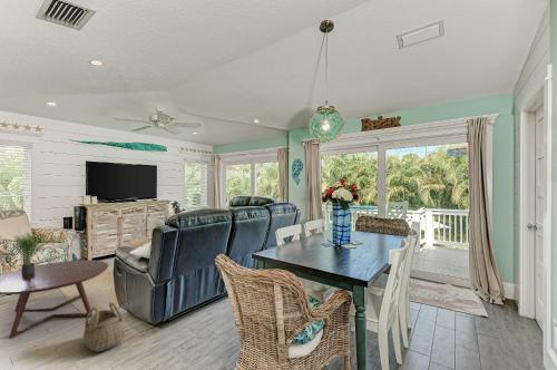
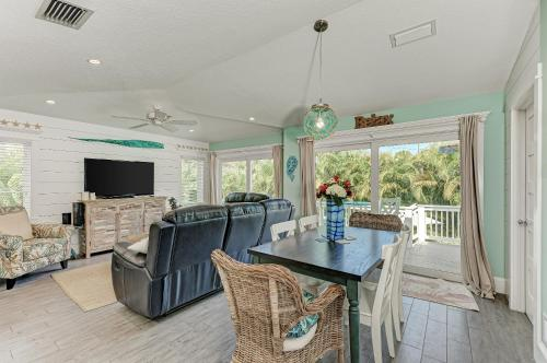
- basket [82,301,126,352]
- potted plant [9,227,48,275]
- coffee table [0,259,109,339]
